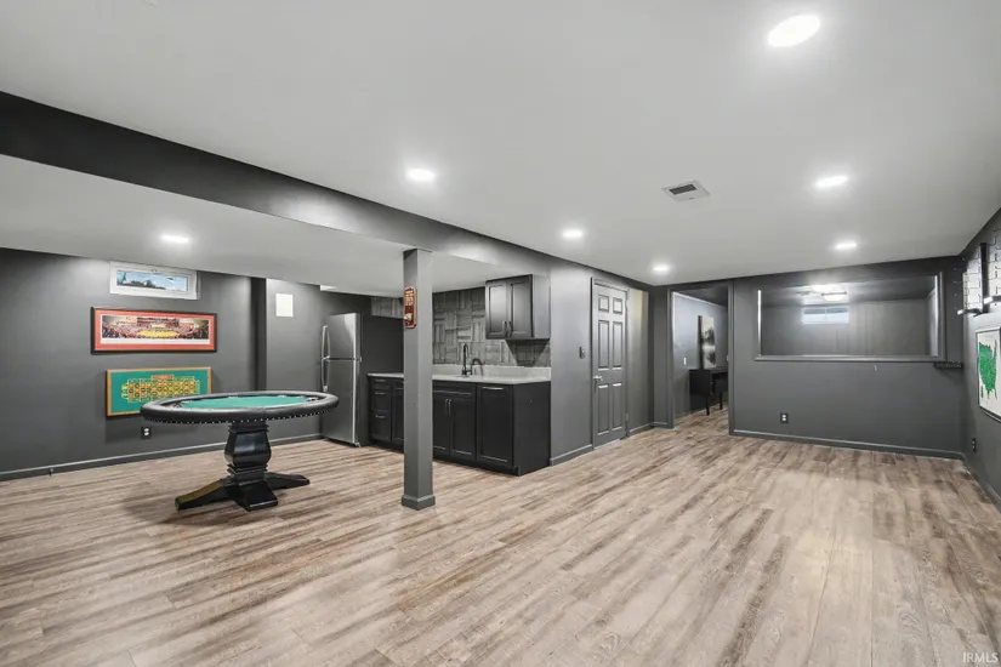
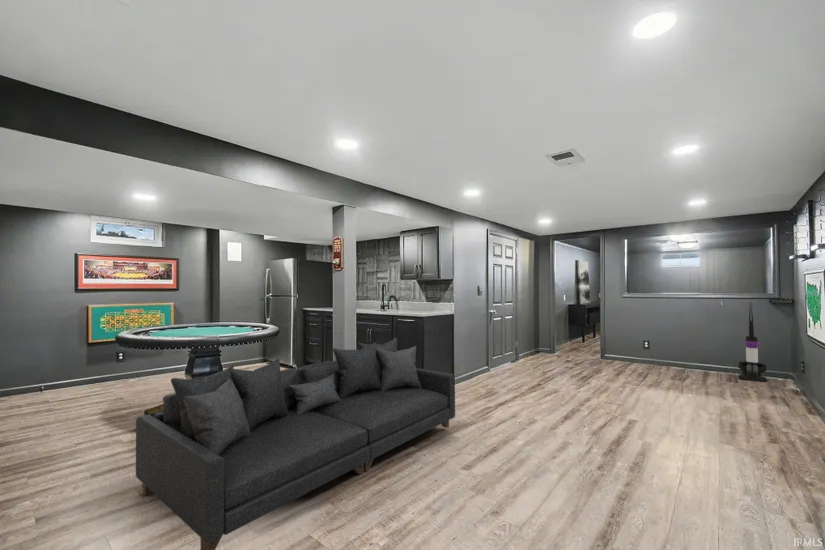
+ vacuum cleaner [737,301,768,383]
+ sofa [135,337,456,550]
